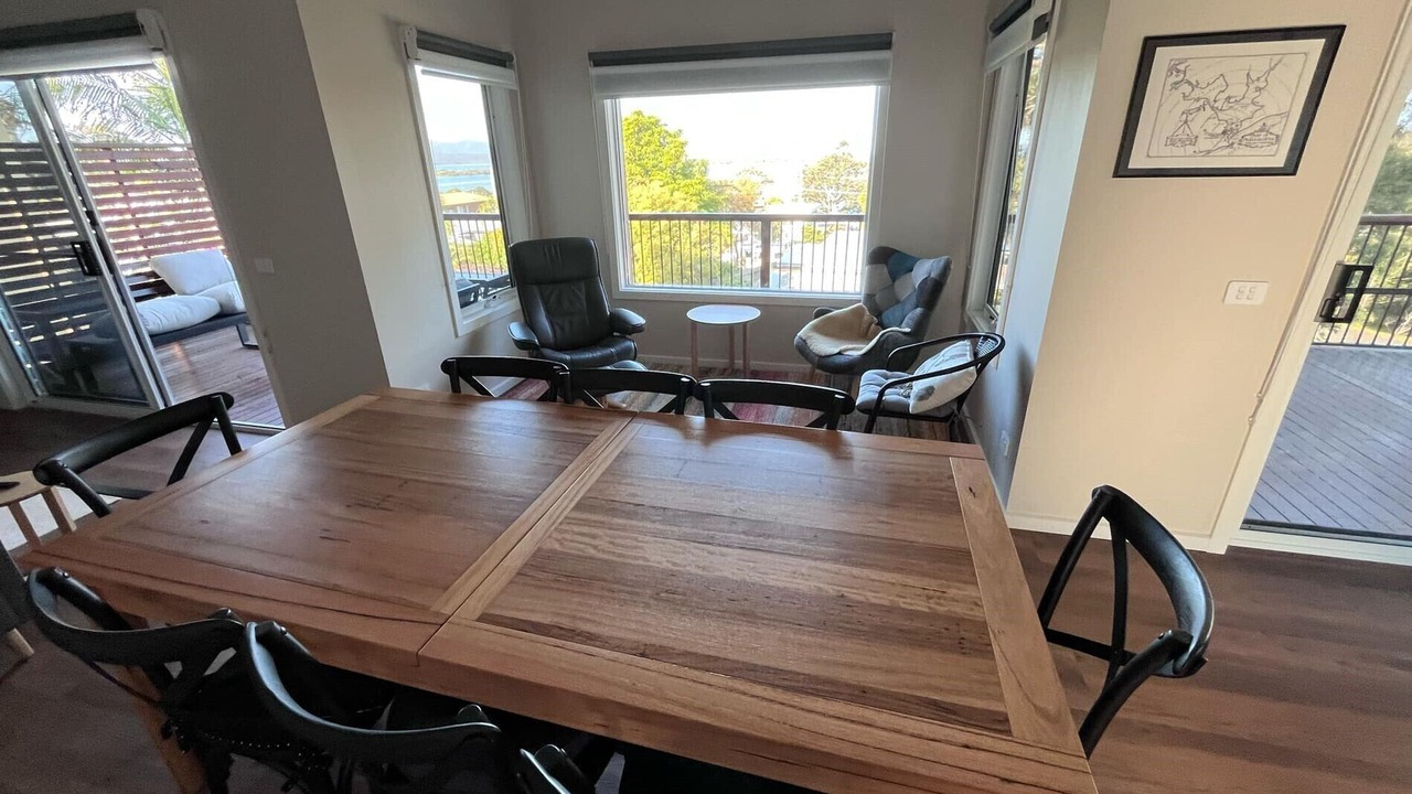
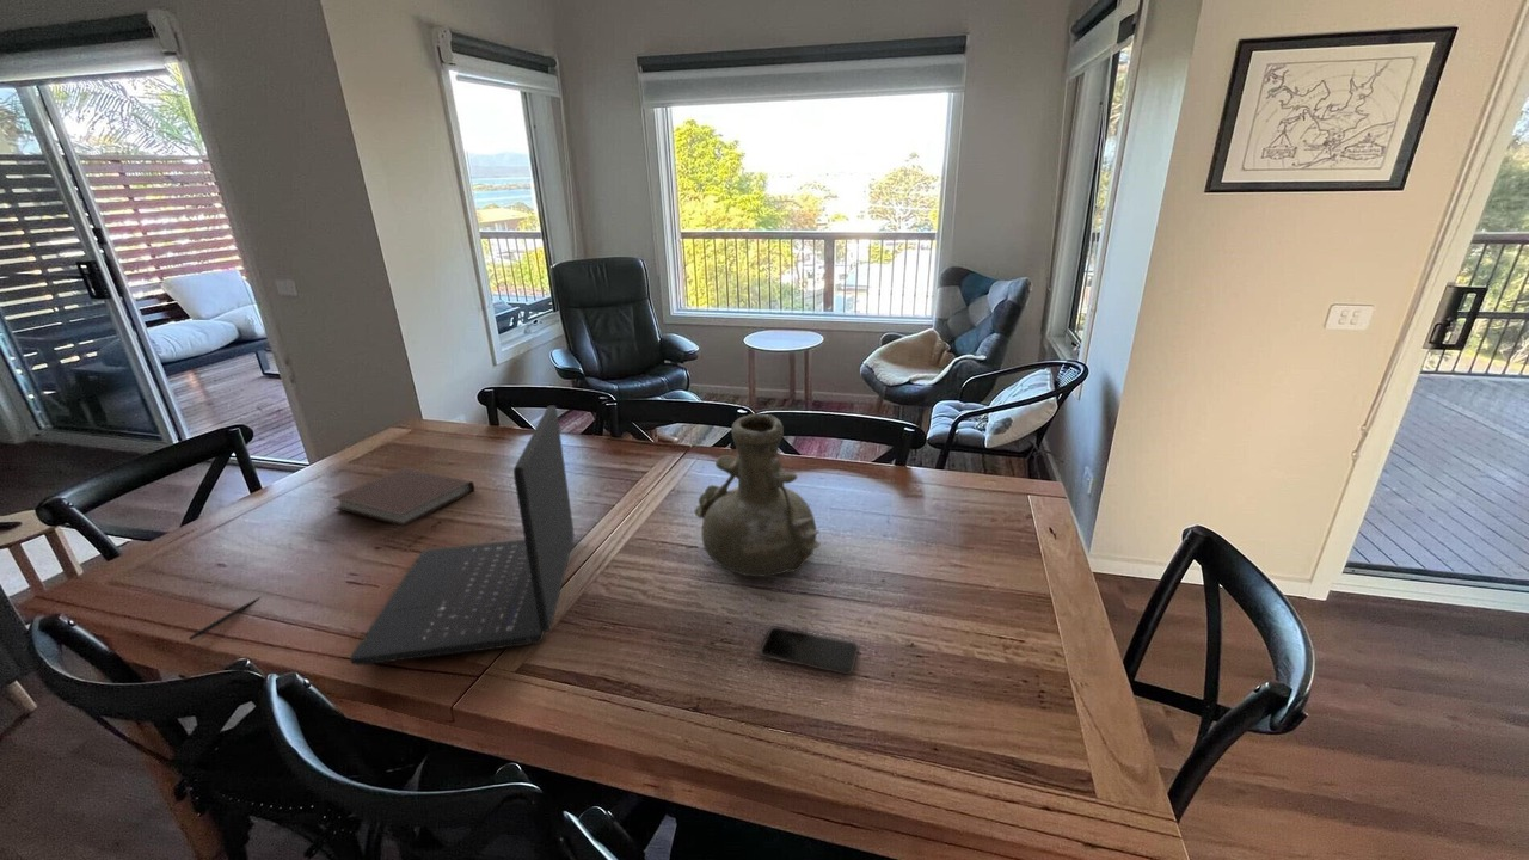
+ smartphone [759,625,860,676]
+ vase [693,413,822,578]
+ notebook [331,467,475,528]
+ laptop [349,405,575,666]
+ pen [188,596,262,641]
